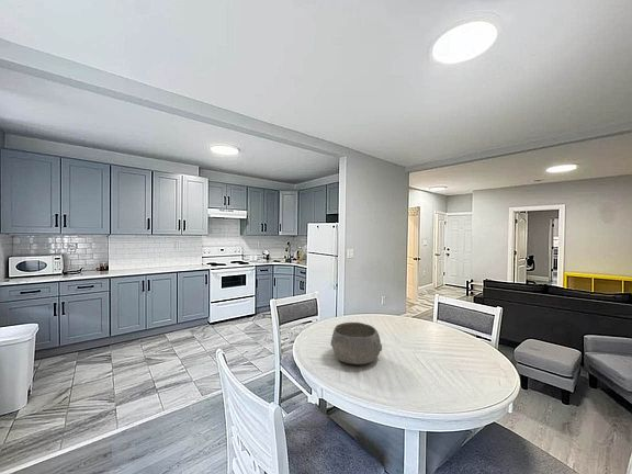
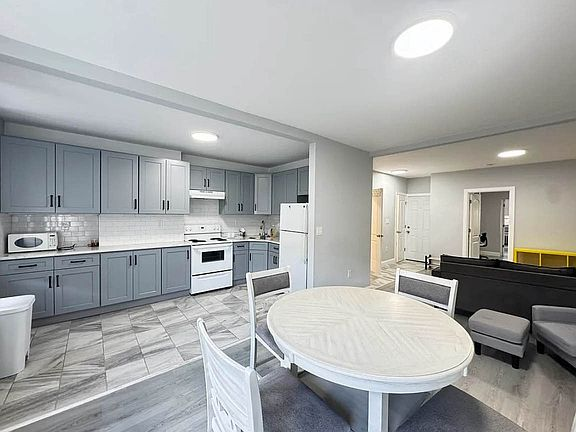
- bowl [329,321,383,365]
